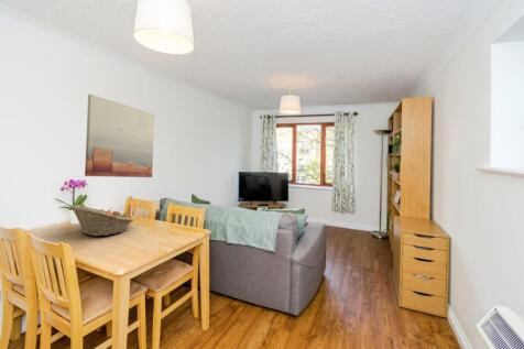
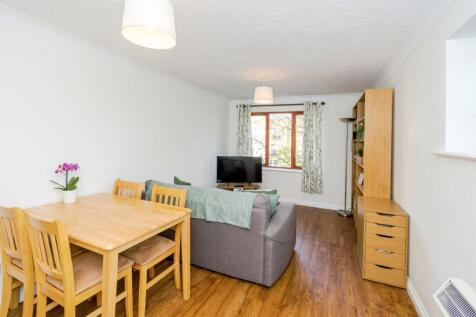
- fruit basket [69,204,134,237]
- wall art [84,94,155,178]
